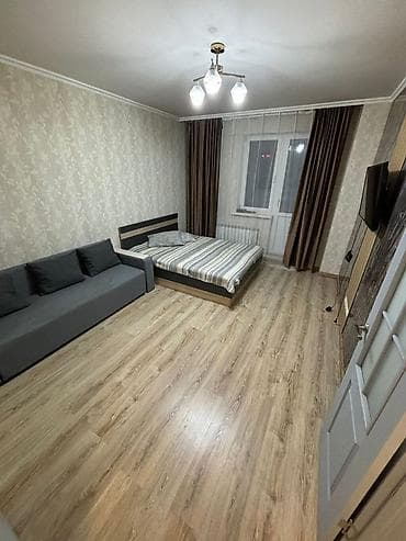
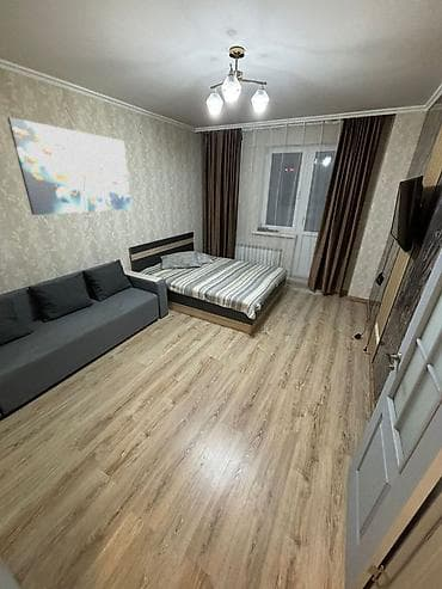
+ wall art [6,116,131,216]
